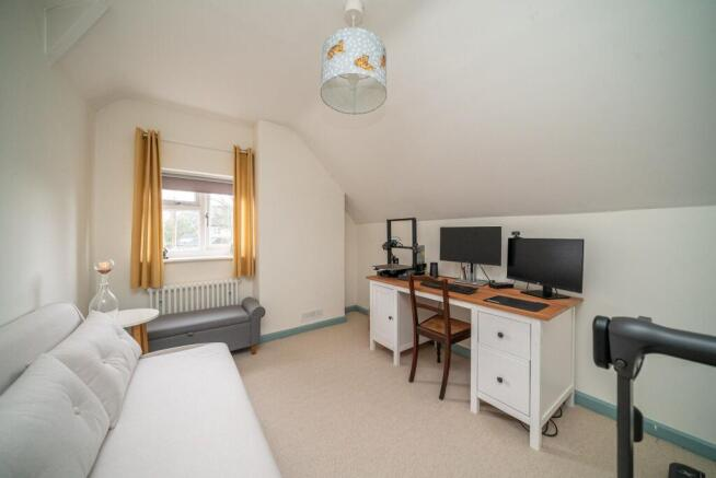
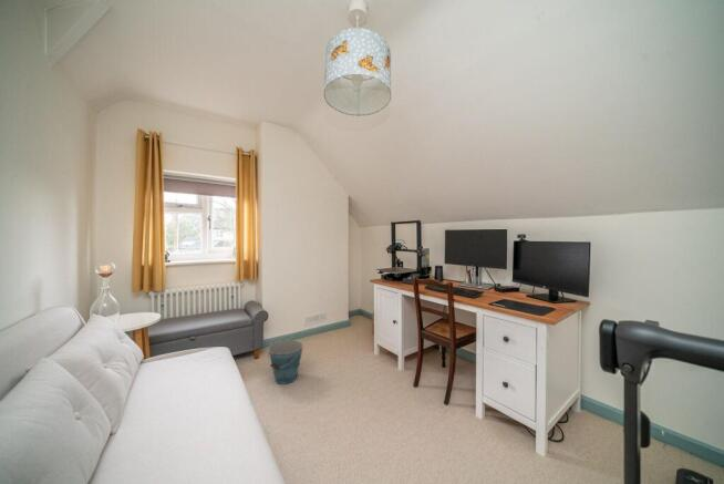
+ bucket [267,339,304,385]
